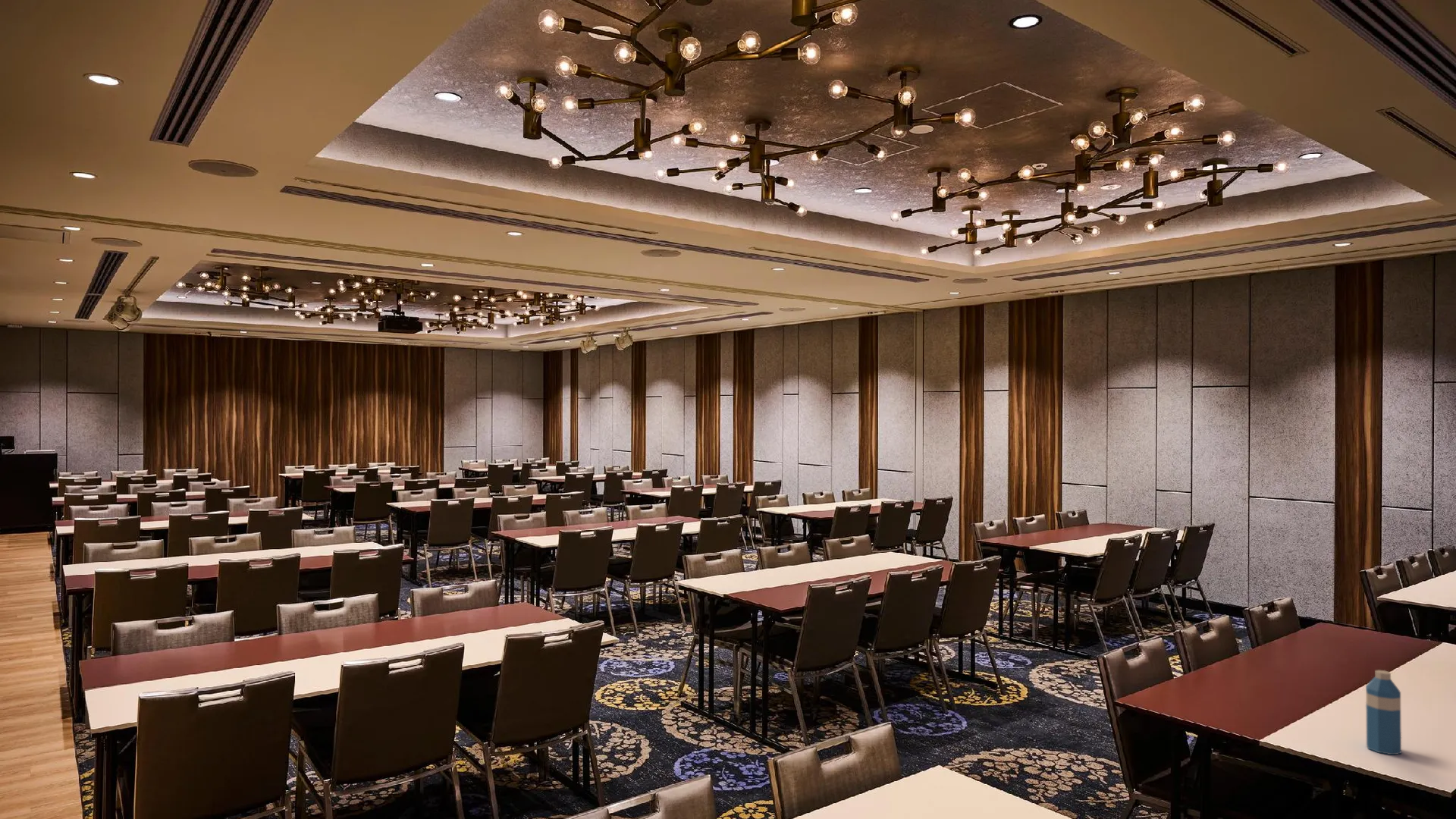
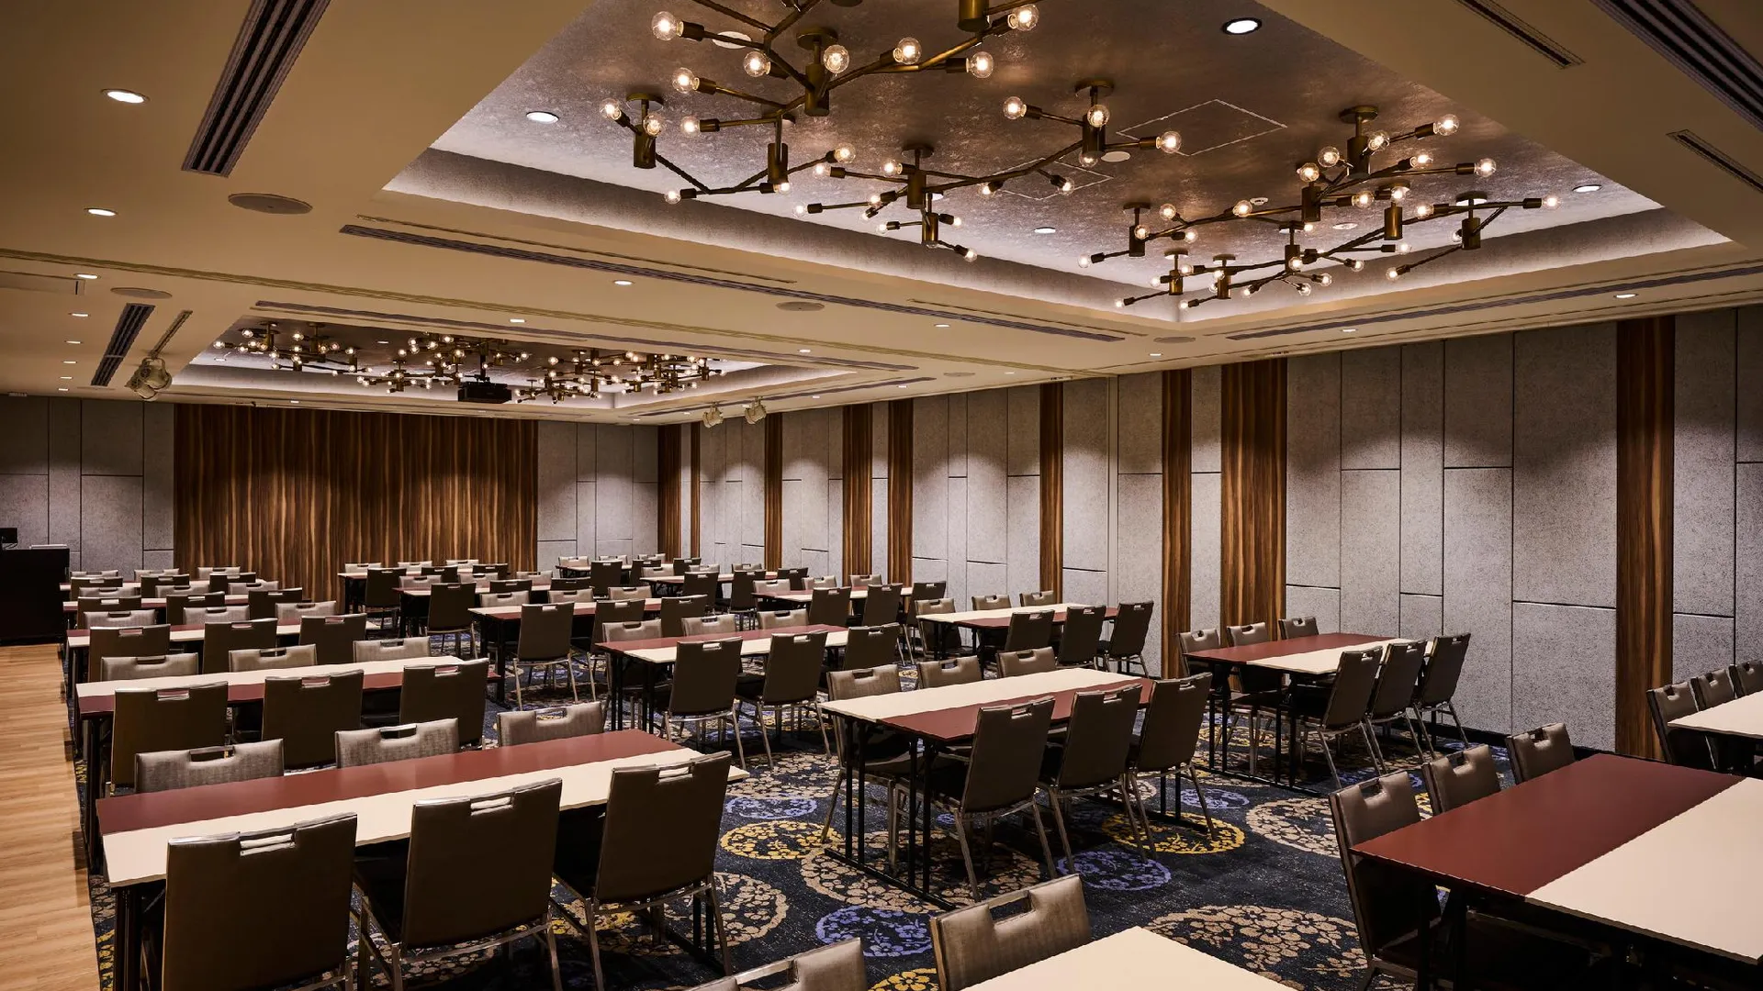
- water bottle [1365,670,1402,755]
